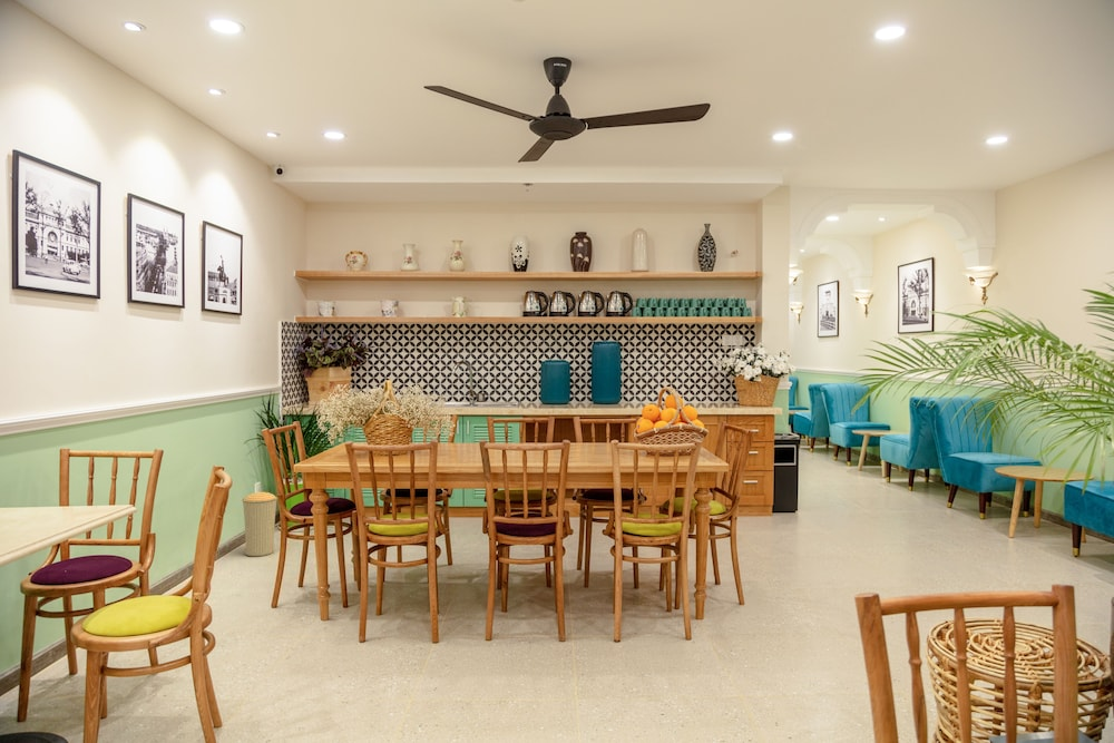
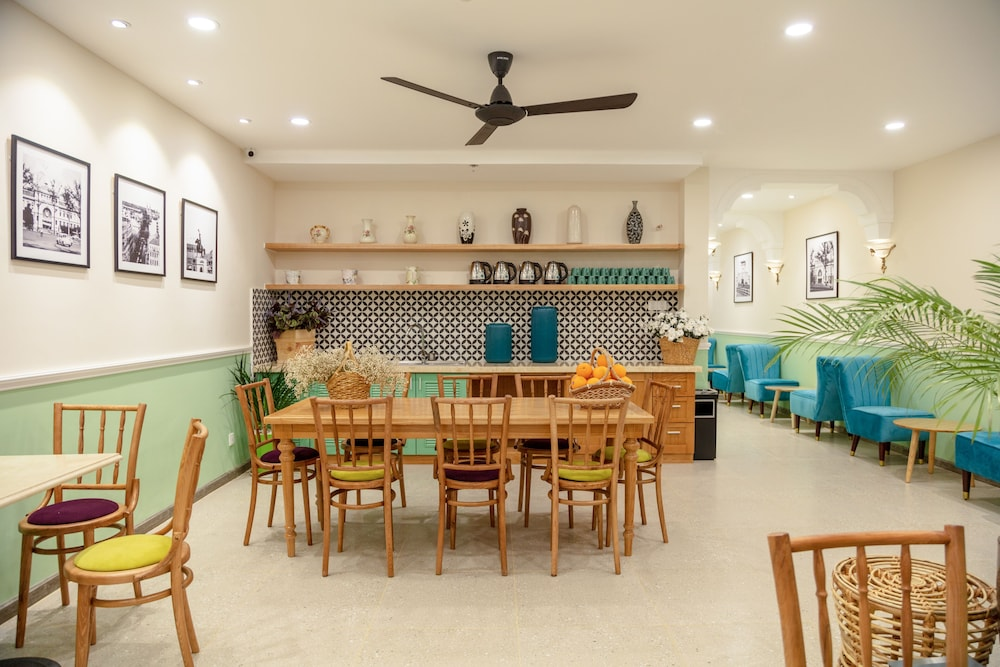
- trash can [242,491,278,557]
